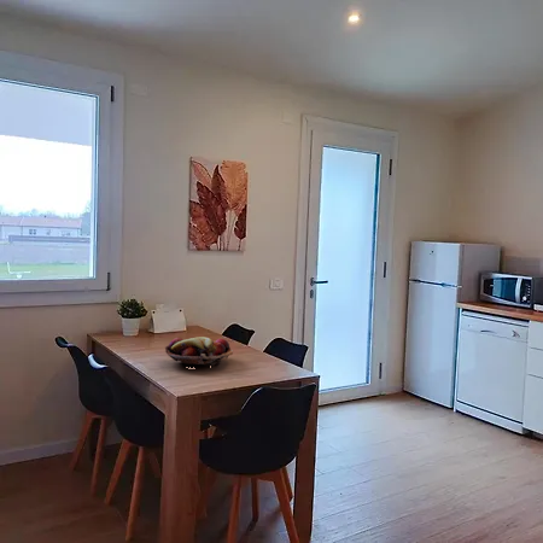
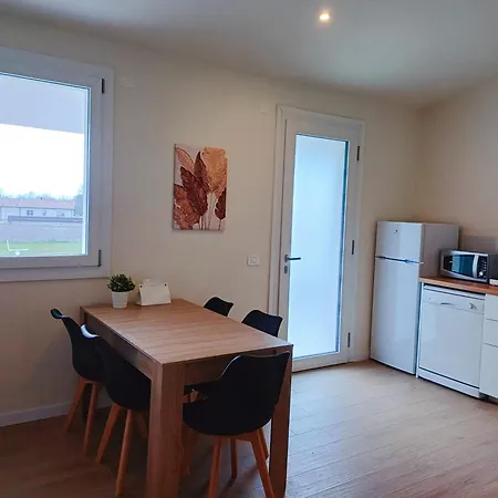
- fruit basket [164,335,234,367]
